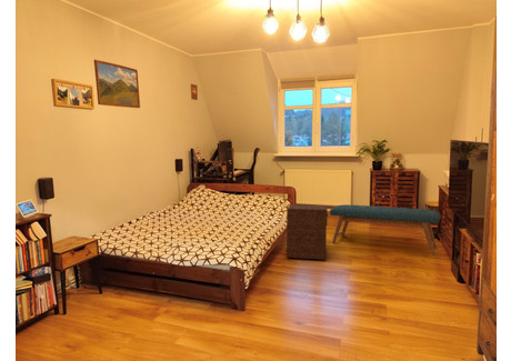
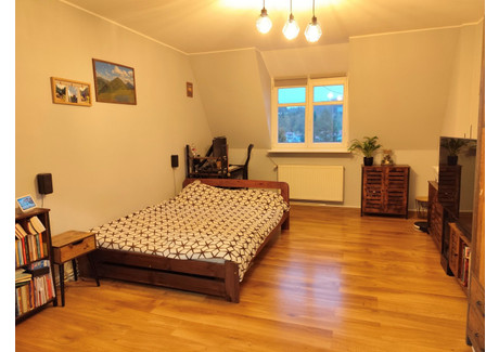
- nightstand [285,203,330,261]
- bench [329,203,441,257]
